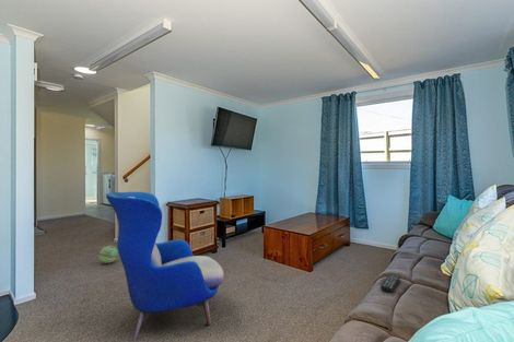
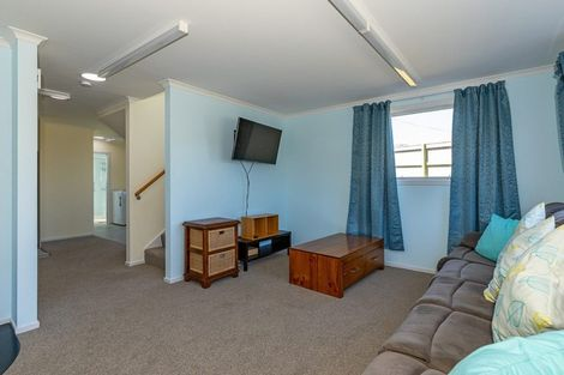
- remote control [379,273,401,294]
- ball [97,245,119,264]
- armchair [105,191,225,342]
